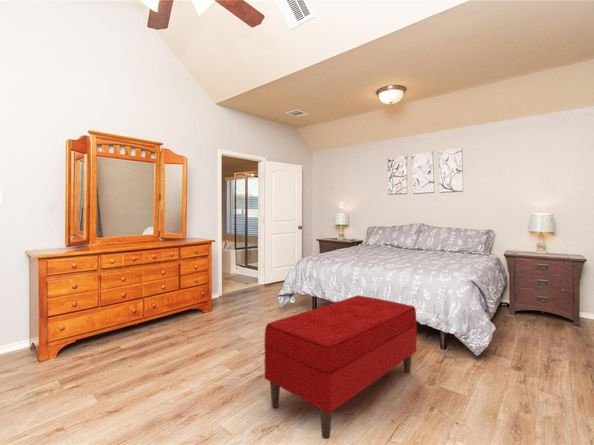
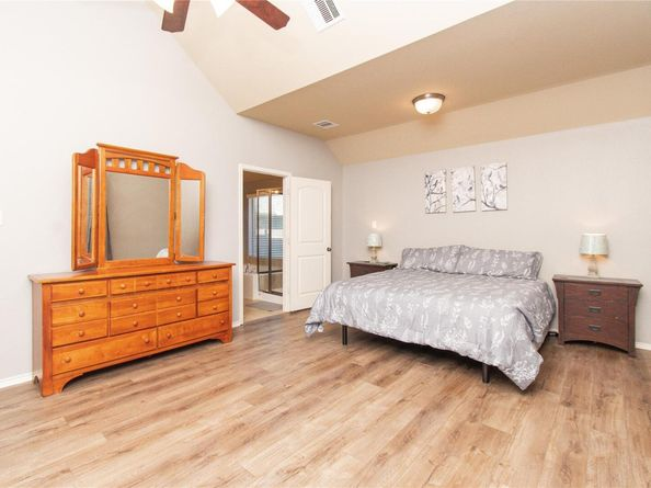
- bench [263,294,418,440]
